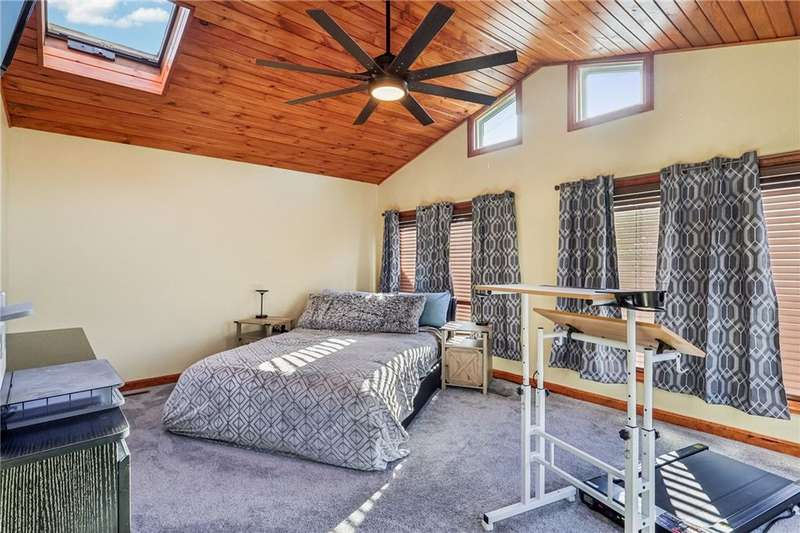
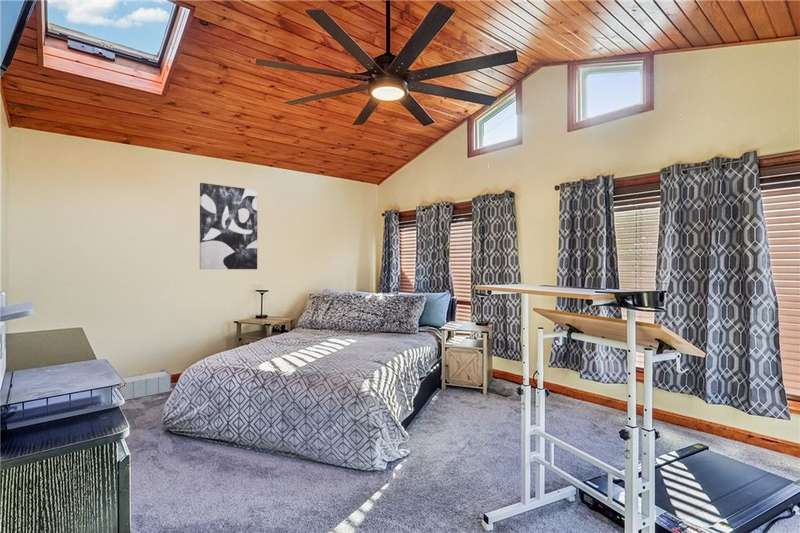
+ storage bin [119,368,174,401]
+ wall art [199,182,258,270]
